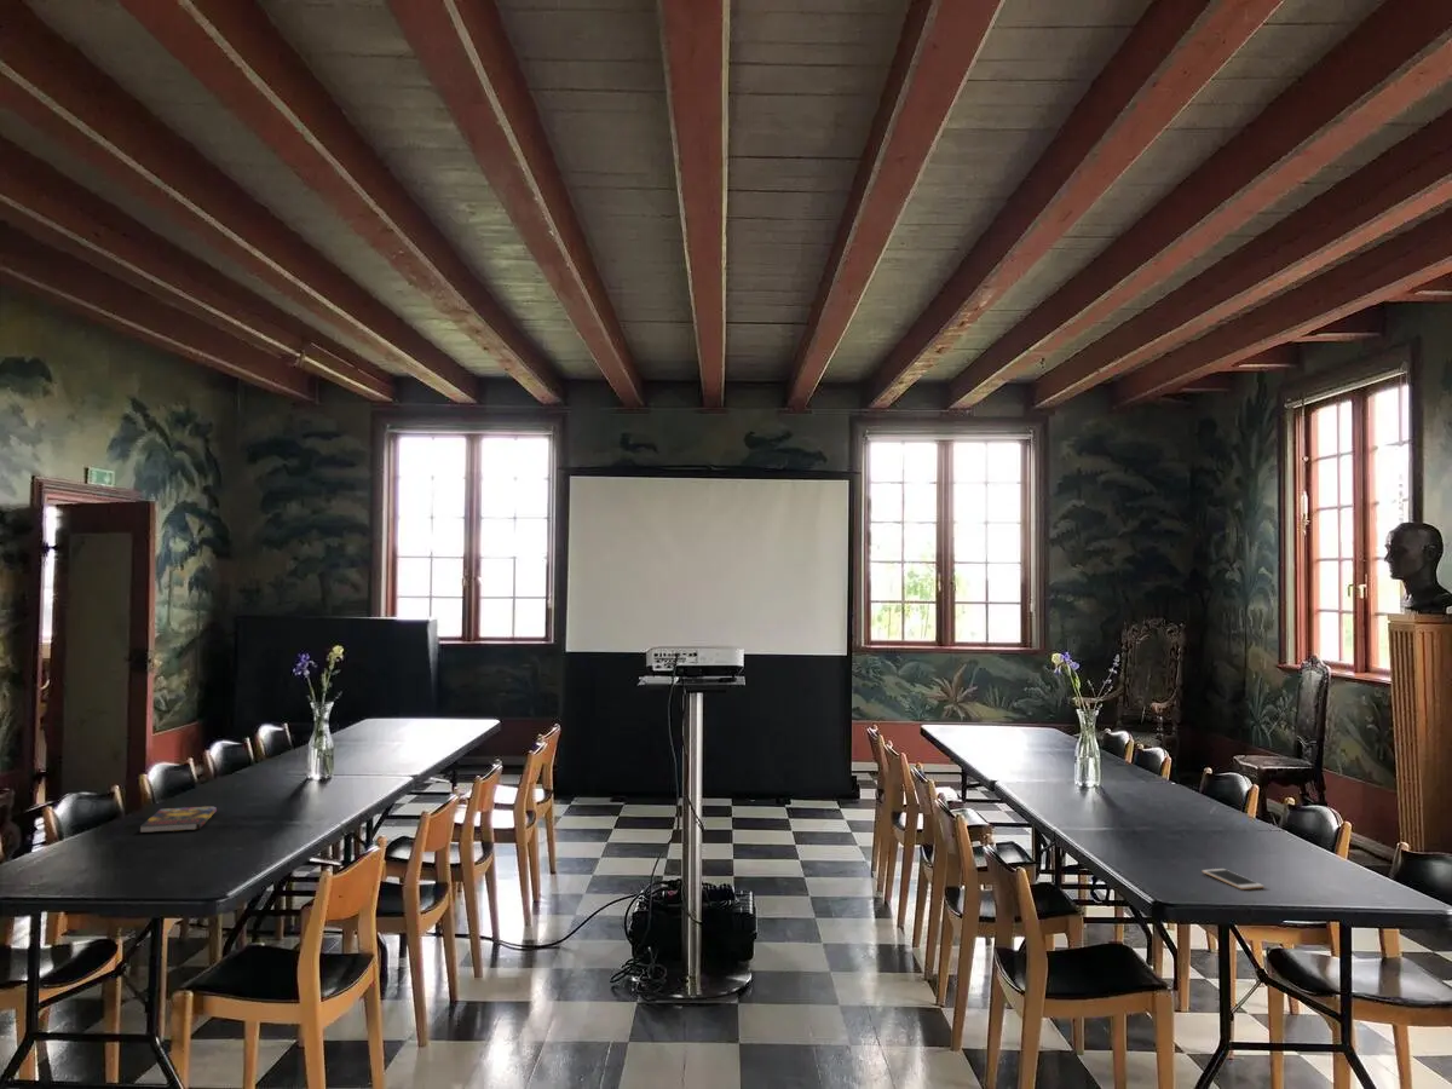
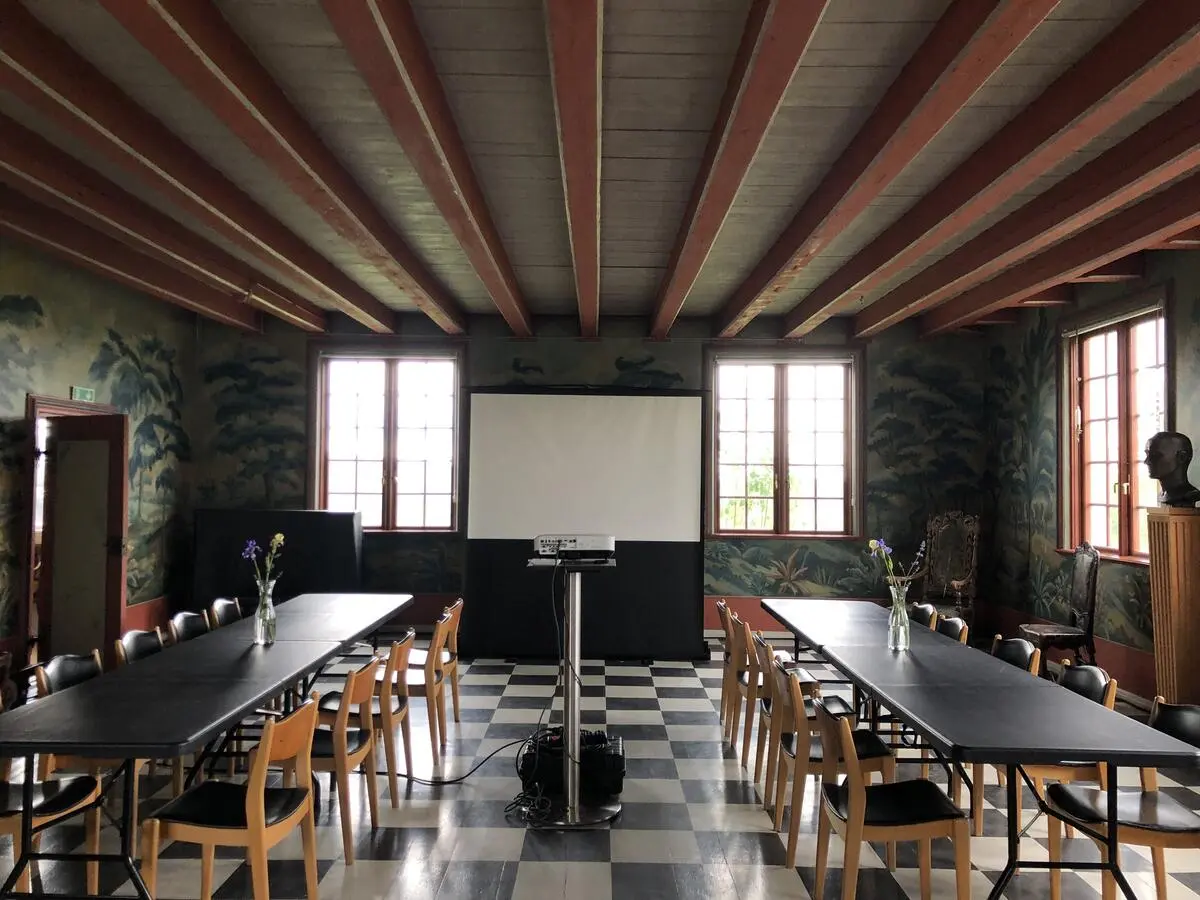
- book [139,805,218,834]
- cell phone [1202,868,1266,891]
